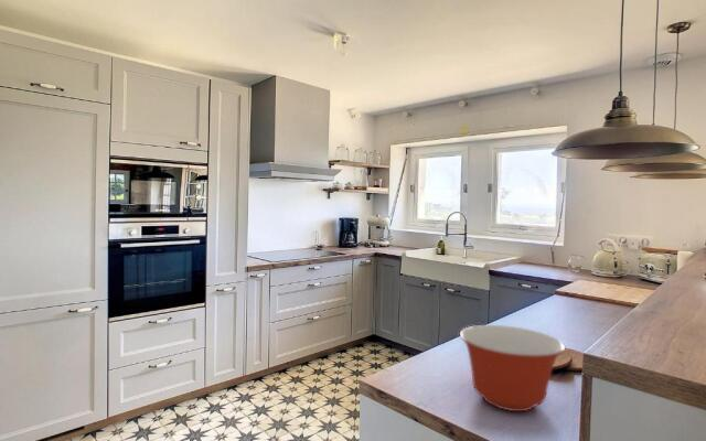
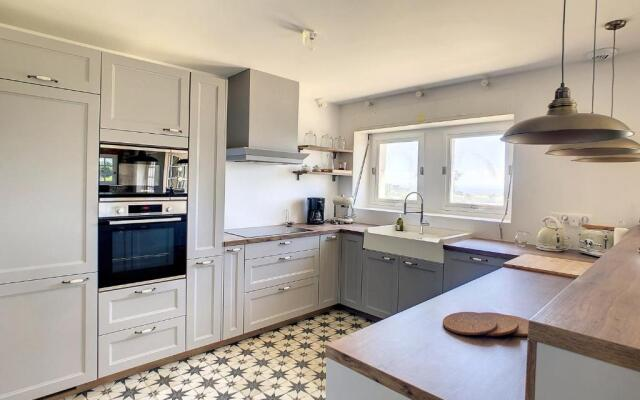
- mixing bowl [459,324,566,412]
